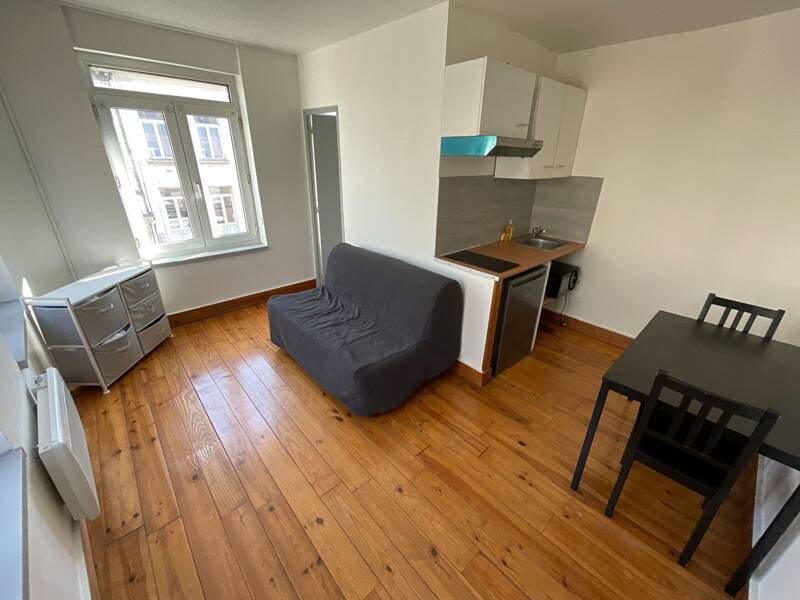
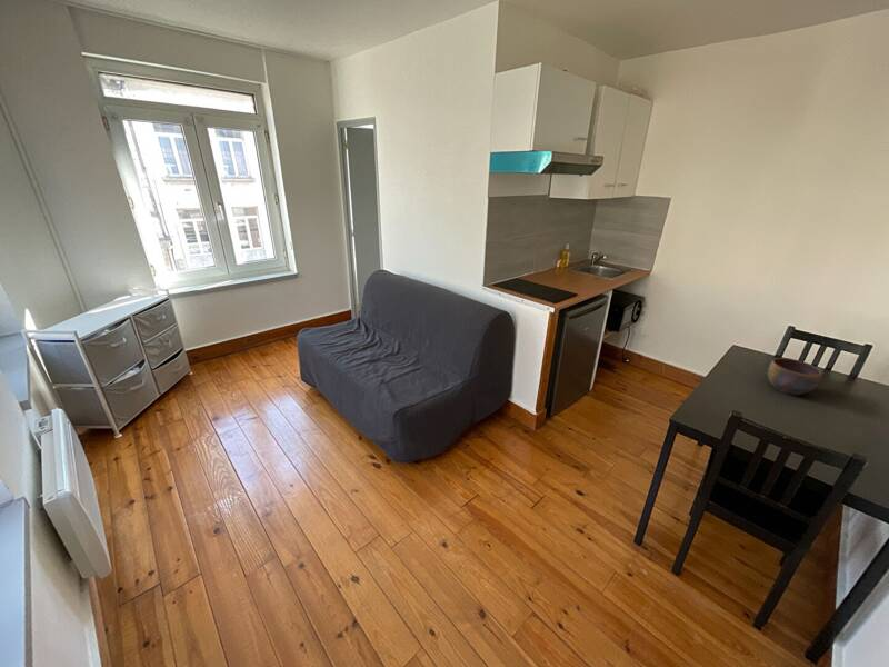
+ bowl [766,357,823,396]
